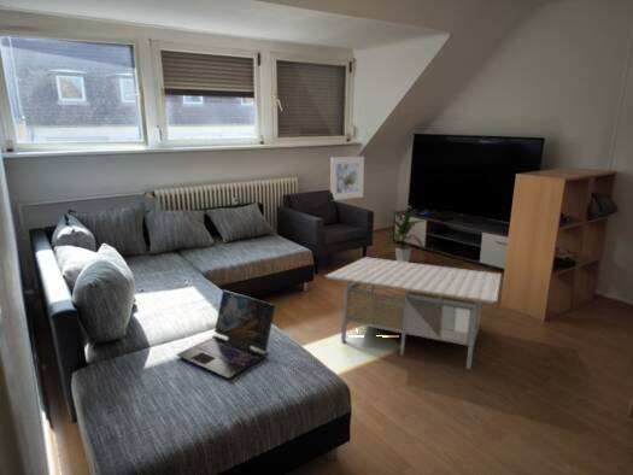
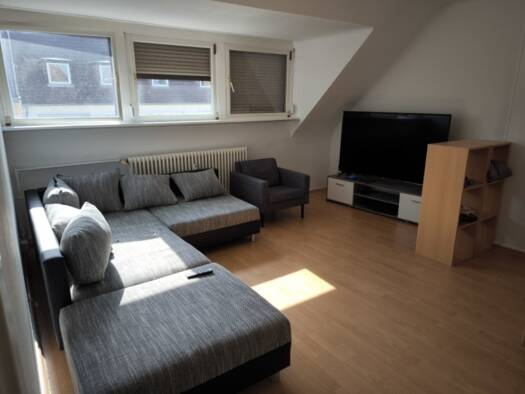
- indoor plant [381,209,426,263]
- coffee table [324,256,503,370]
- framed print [329,156,365,201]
- laptop [175,289,276,380]
